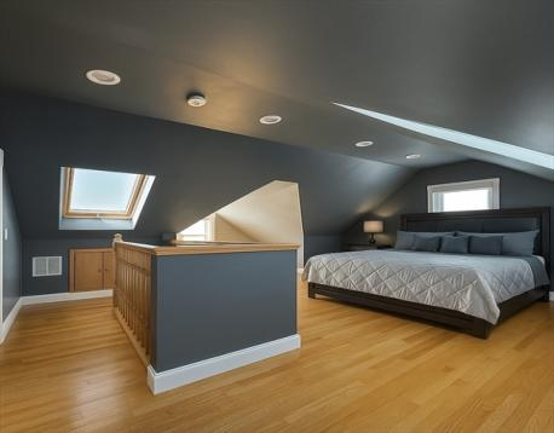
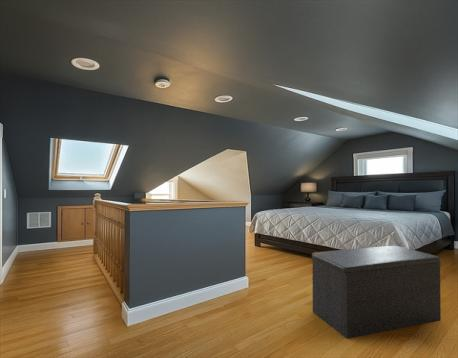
+ bench [311,245,442,340]
